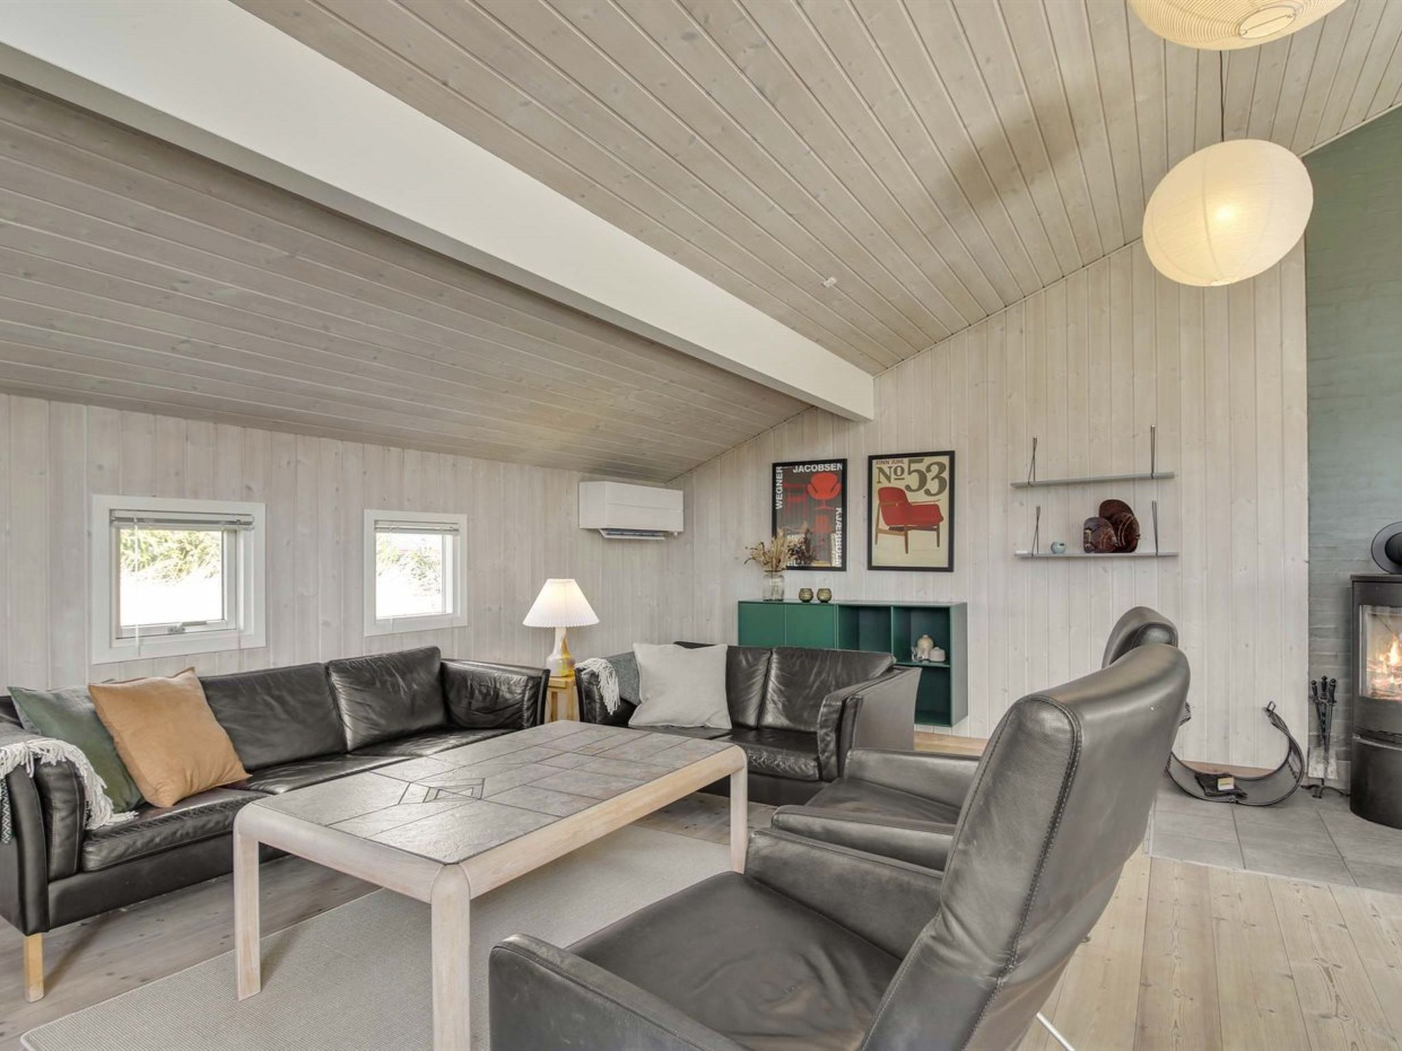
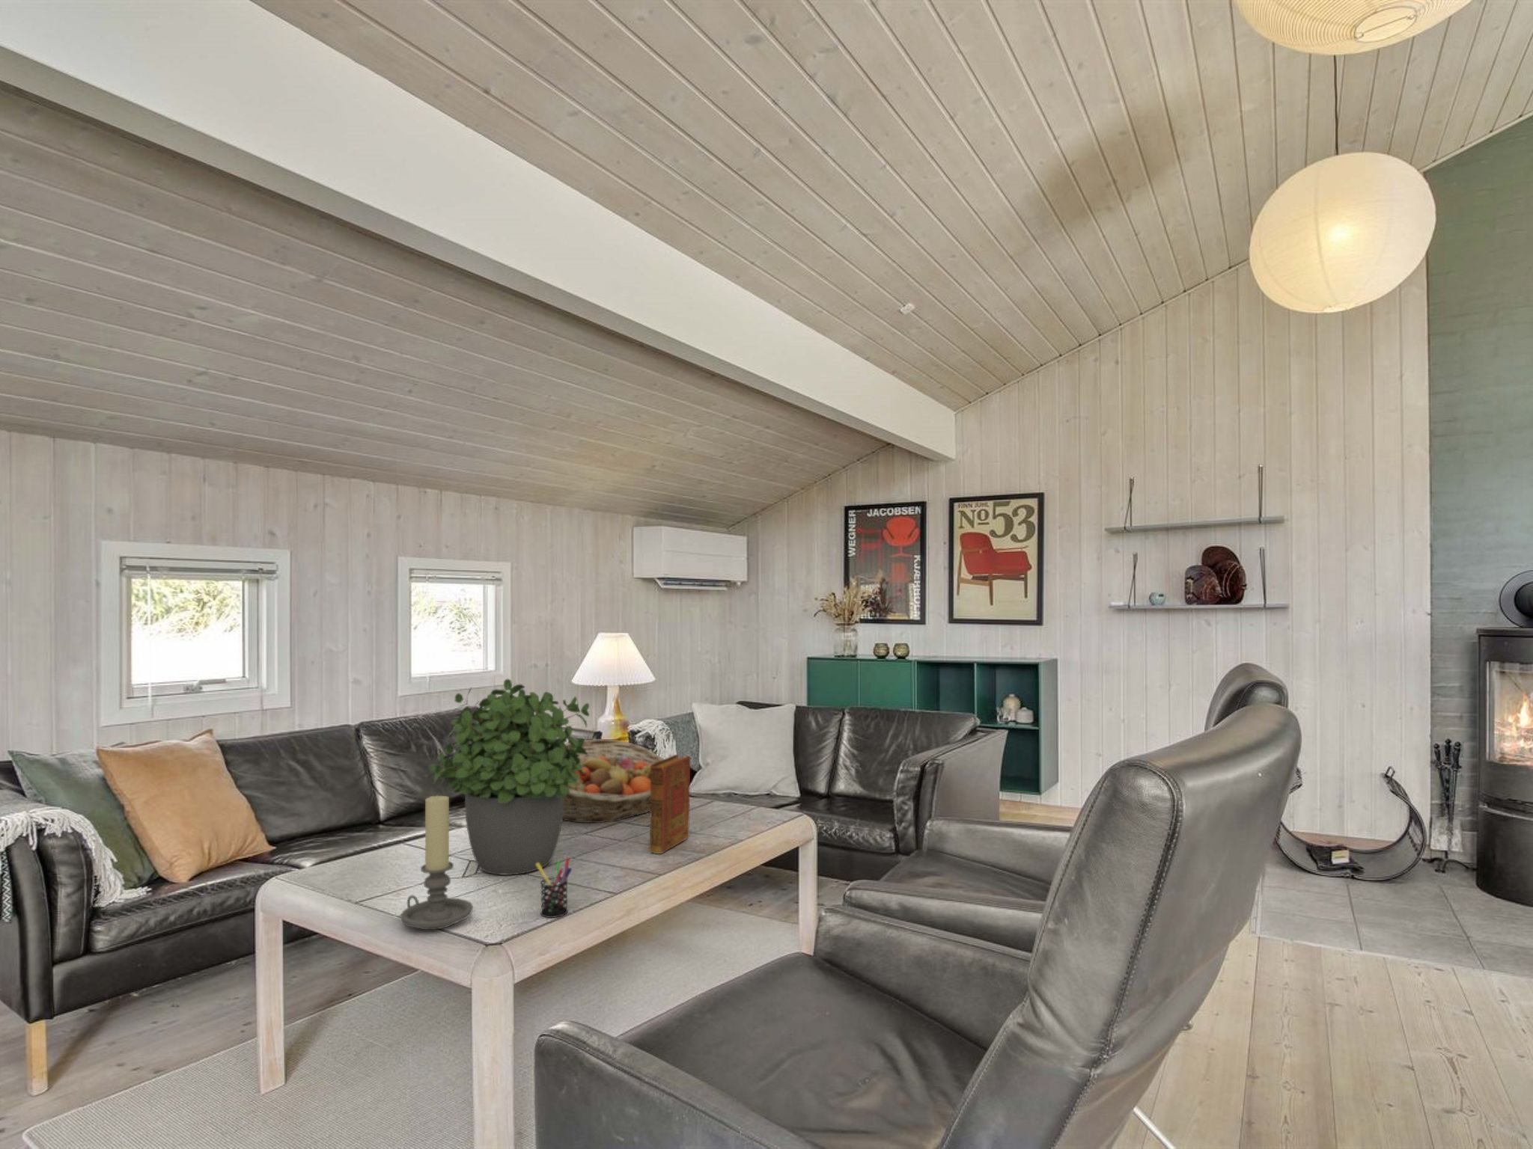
+ book [648,754,692,855]
+ pen holder [536,857,572,918]
+ candle holder [400,794,474,931]
+ potted plant [429,678,590,876]
+ fruit basket [563,739,665,823]
